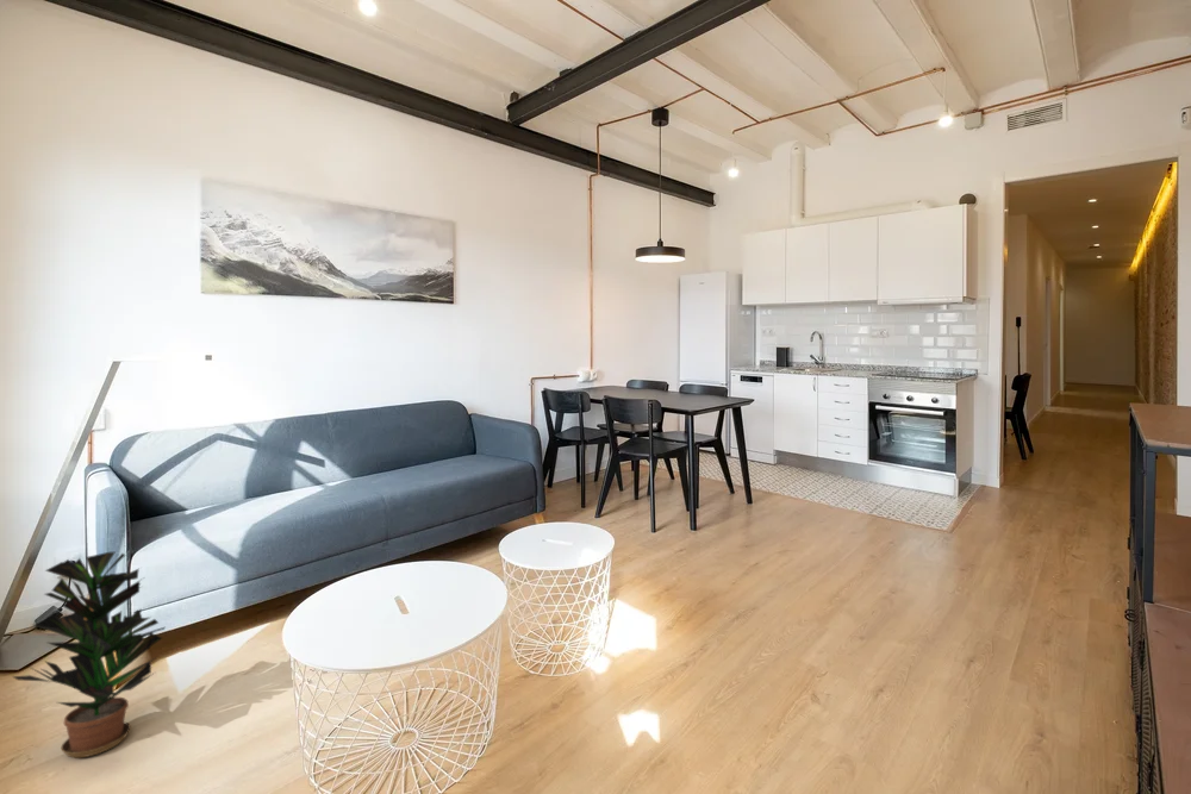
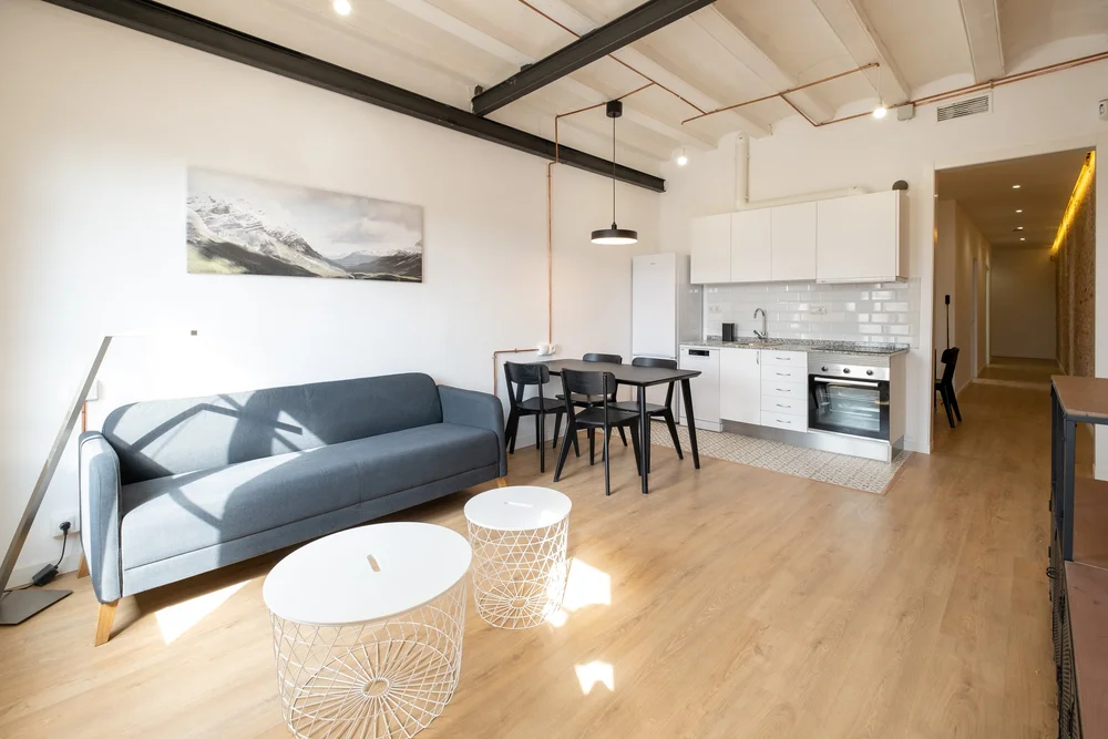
- potted plant [11,551,167,759]
